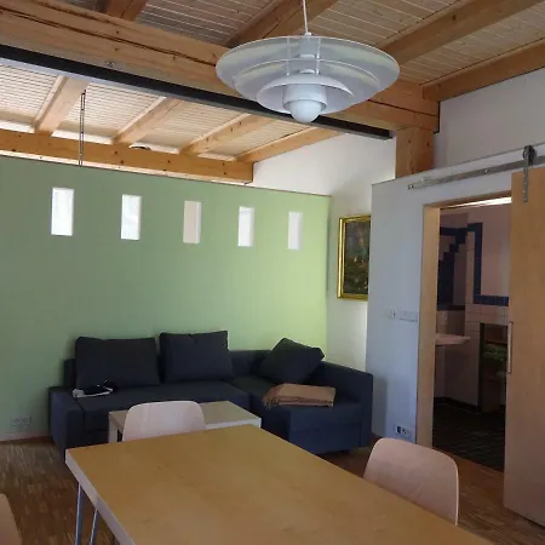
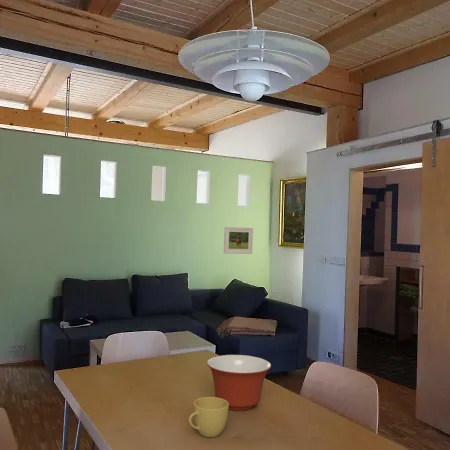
+ mixing bowl [206,354,272,411]
+ cup [188,396,229,438]
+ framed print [223,226,254,255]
